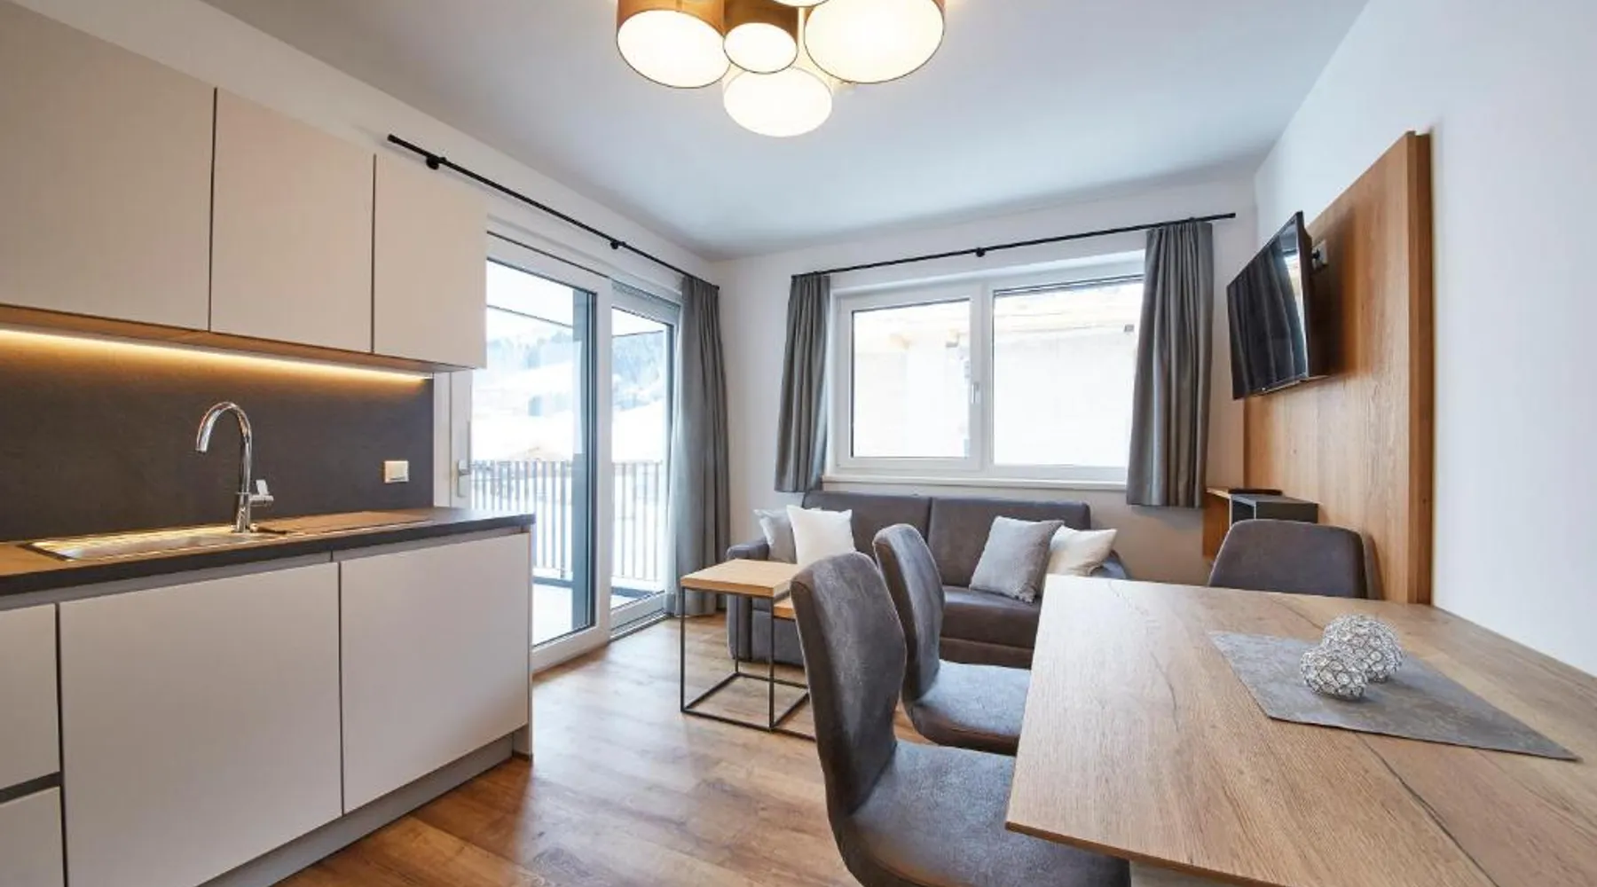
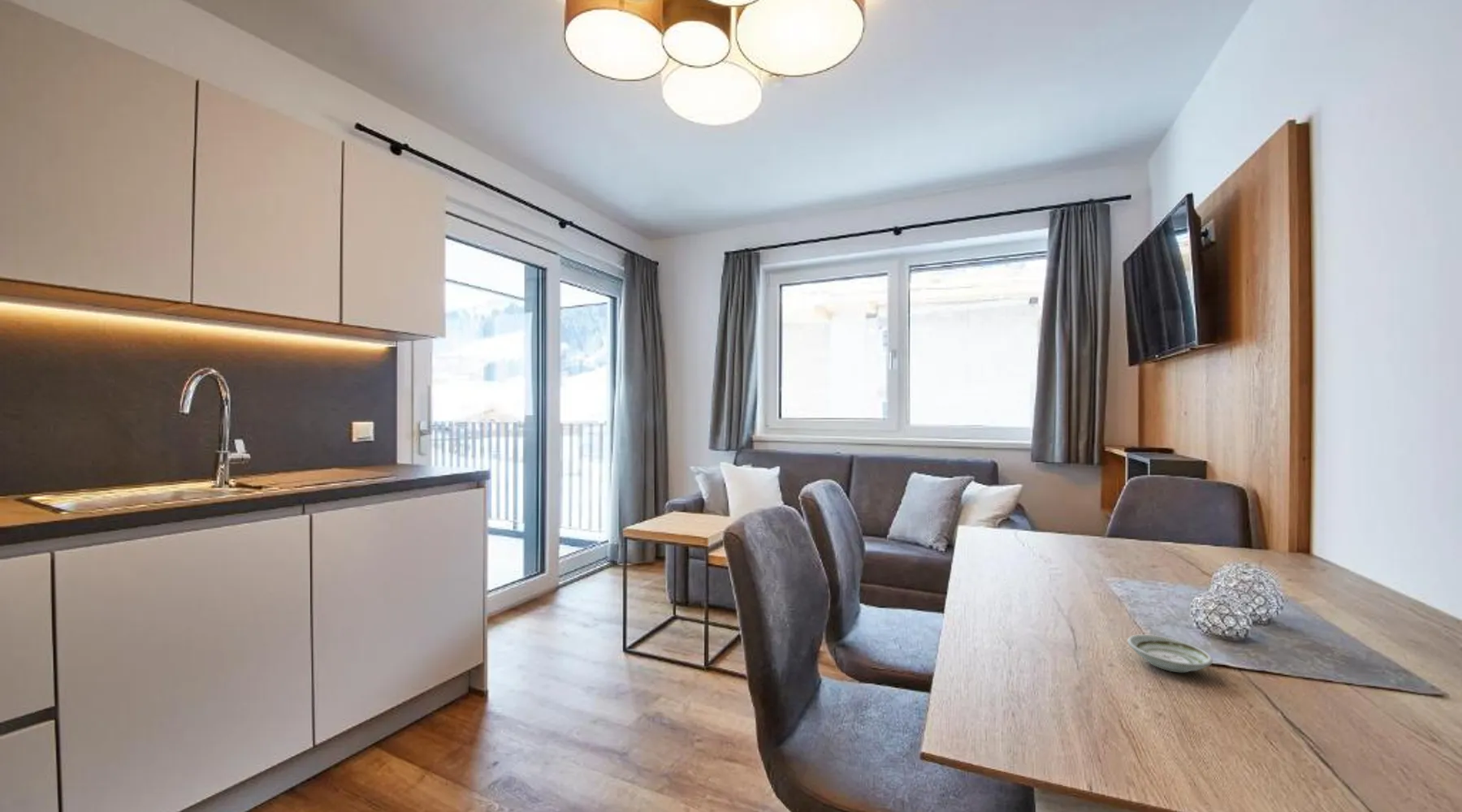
+ saucer [1127,633,1213,673]
